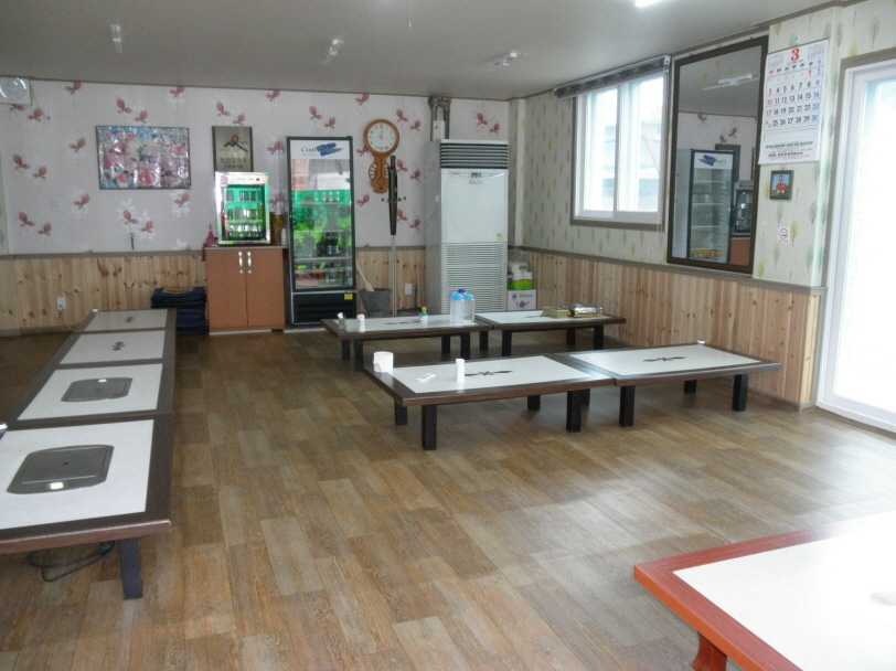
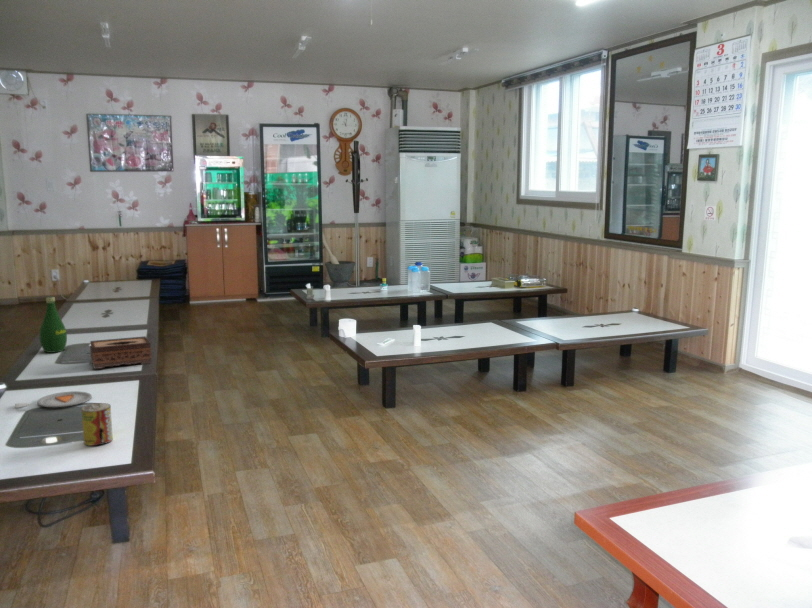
+ bottle [39,296,68,354]
+ dinner plate [14,390,93,409]
+ tissue box [89,335,153,370]
+ beverage can [81,402,114,447]
